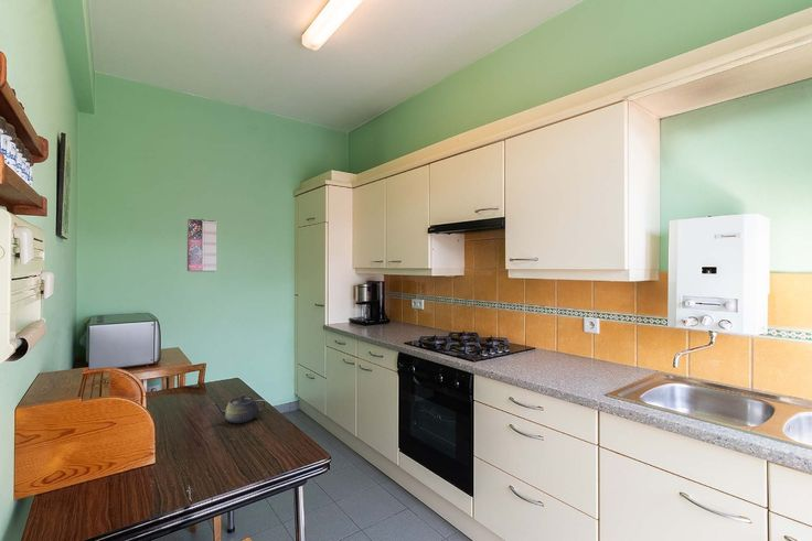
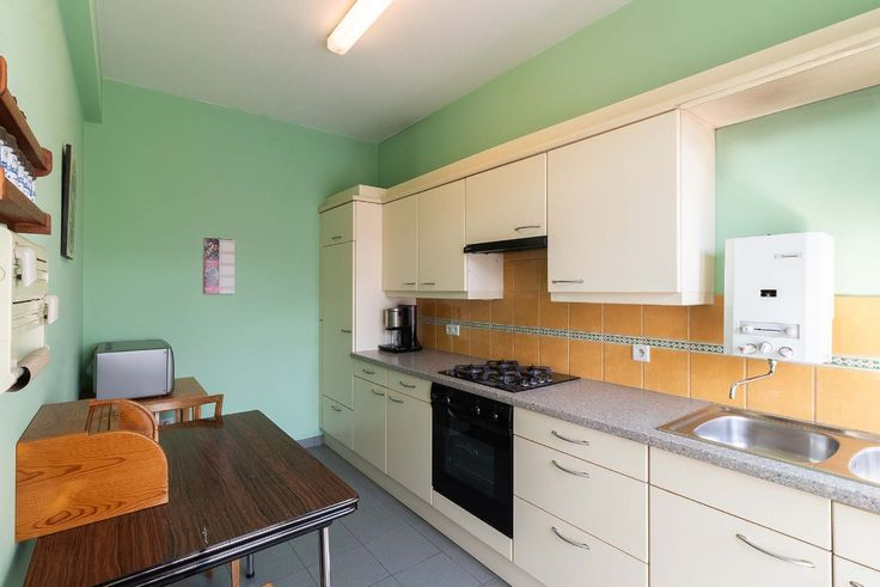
- teapot [212,393,267,424]
